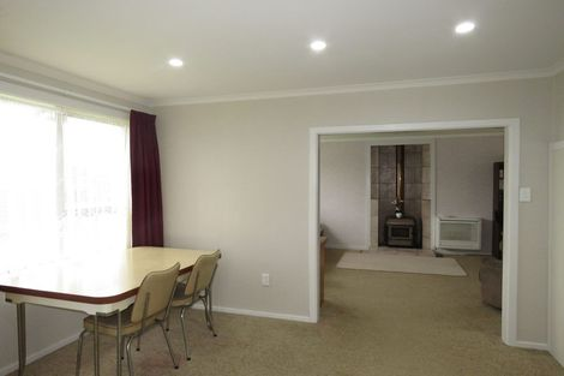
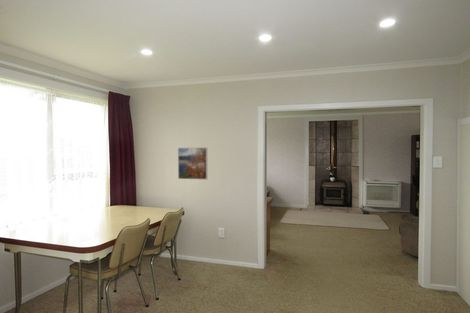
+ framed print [177,147,209,181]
